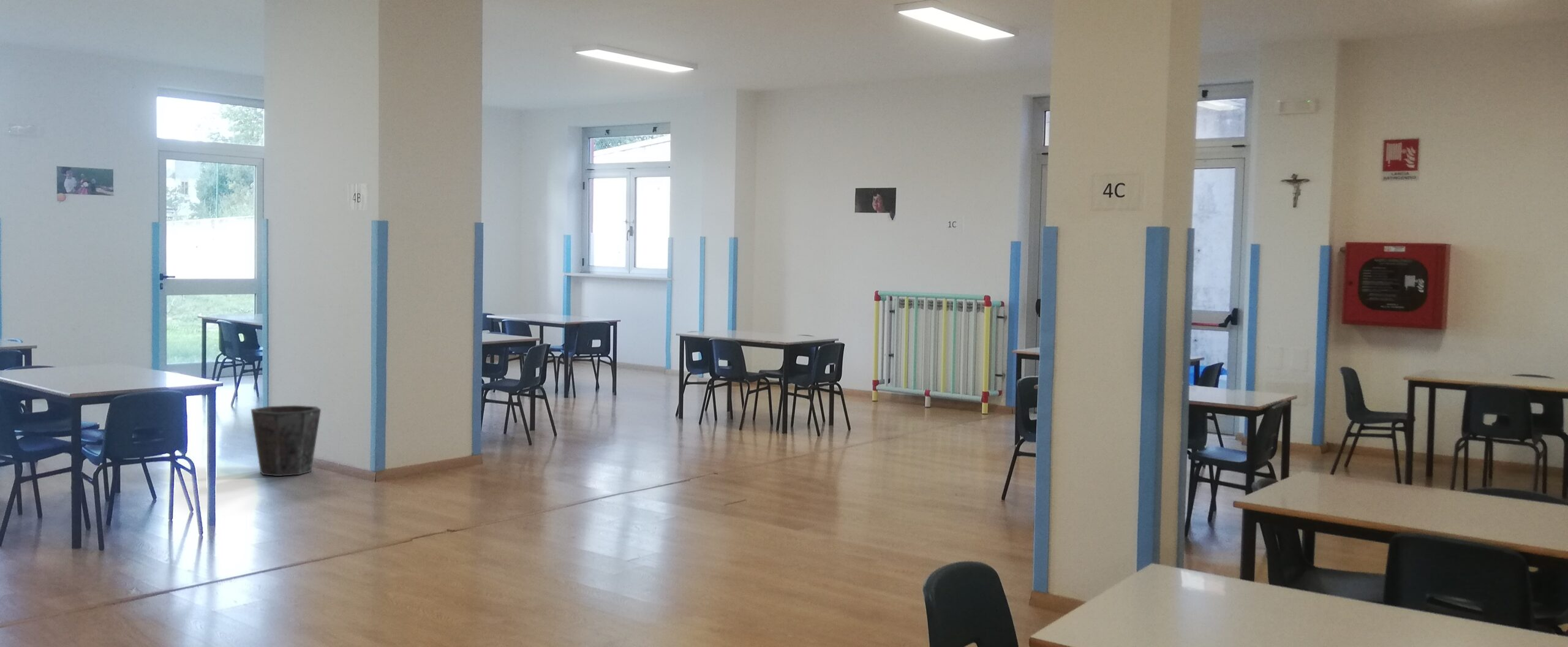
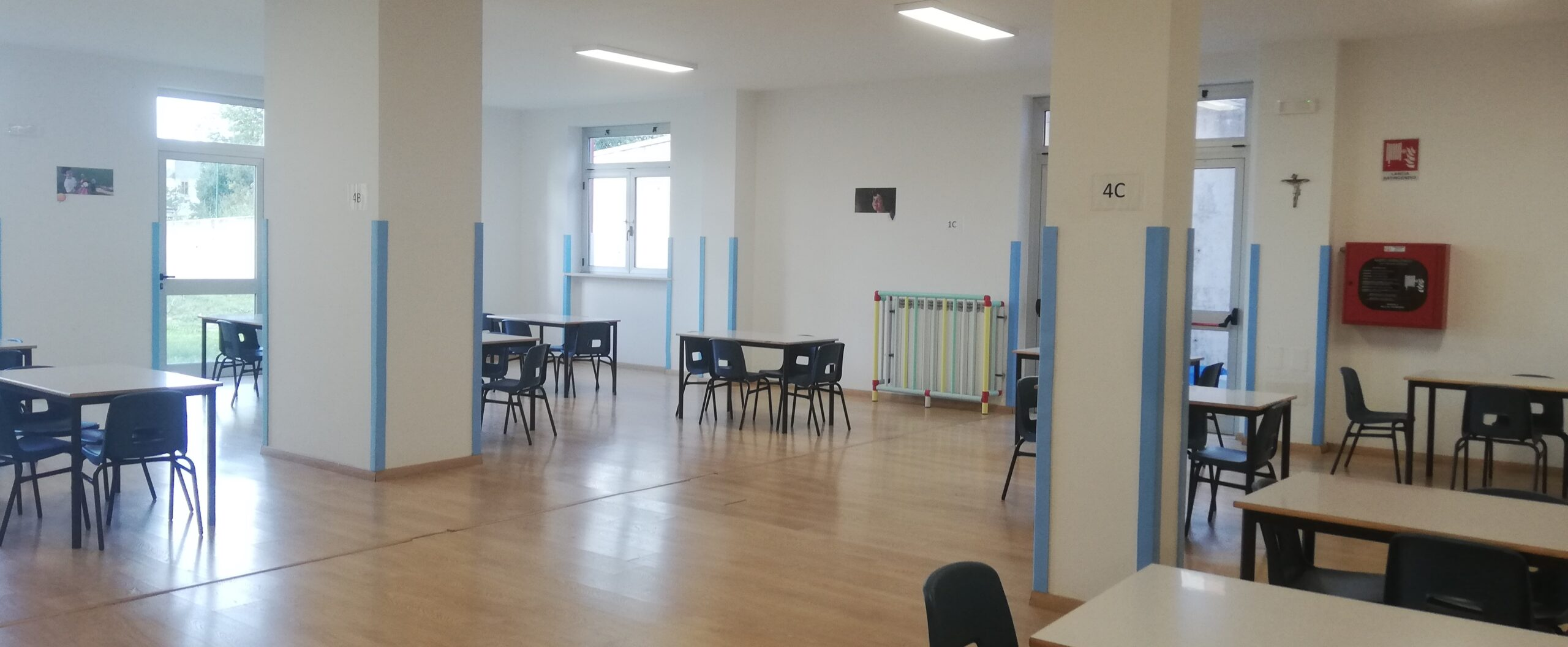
- waste bin [251,405,322,477]
